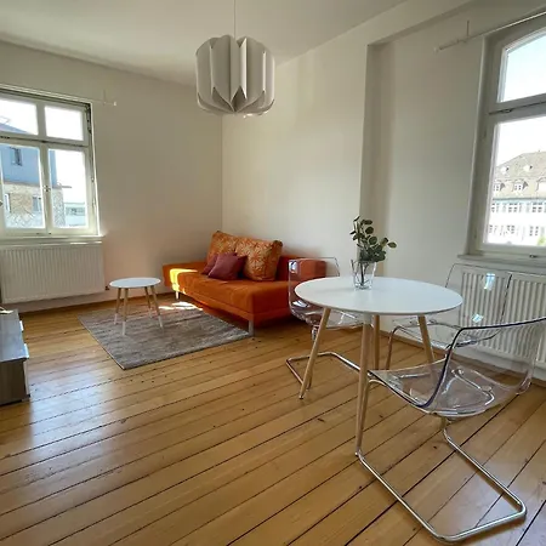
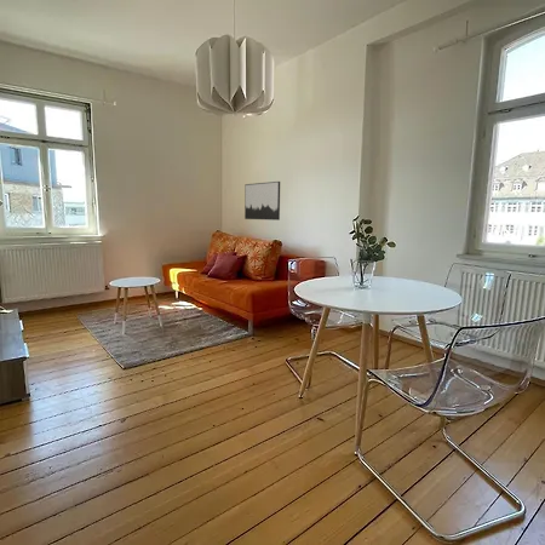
+ wall art [243,180,281,222]
